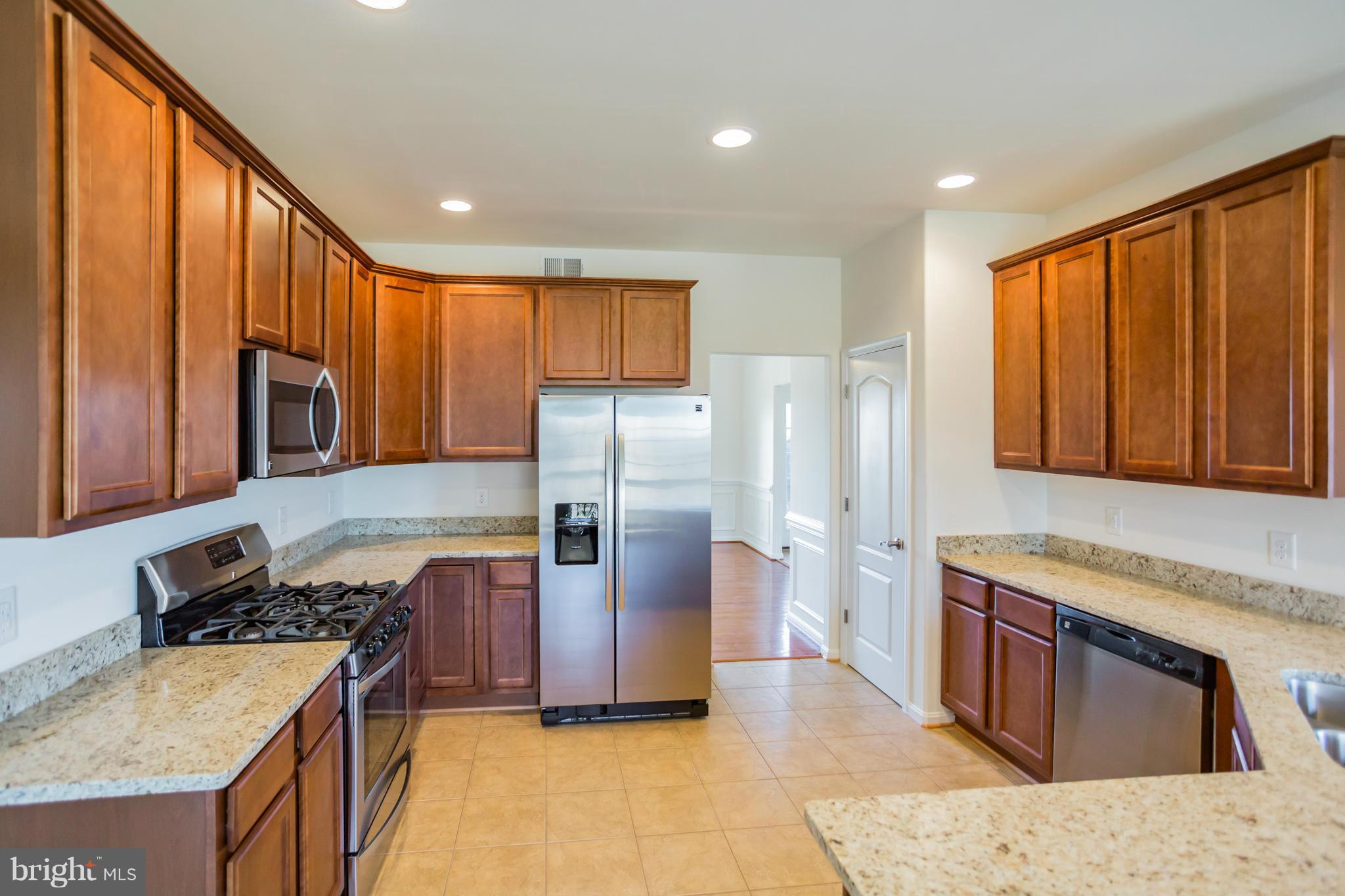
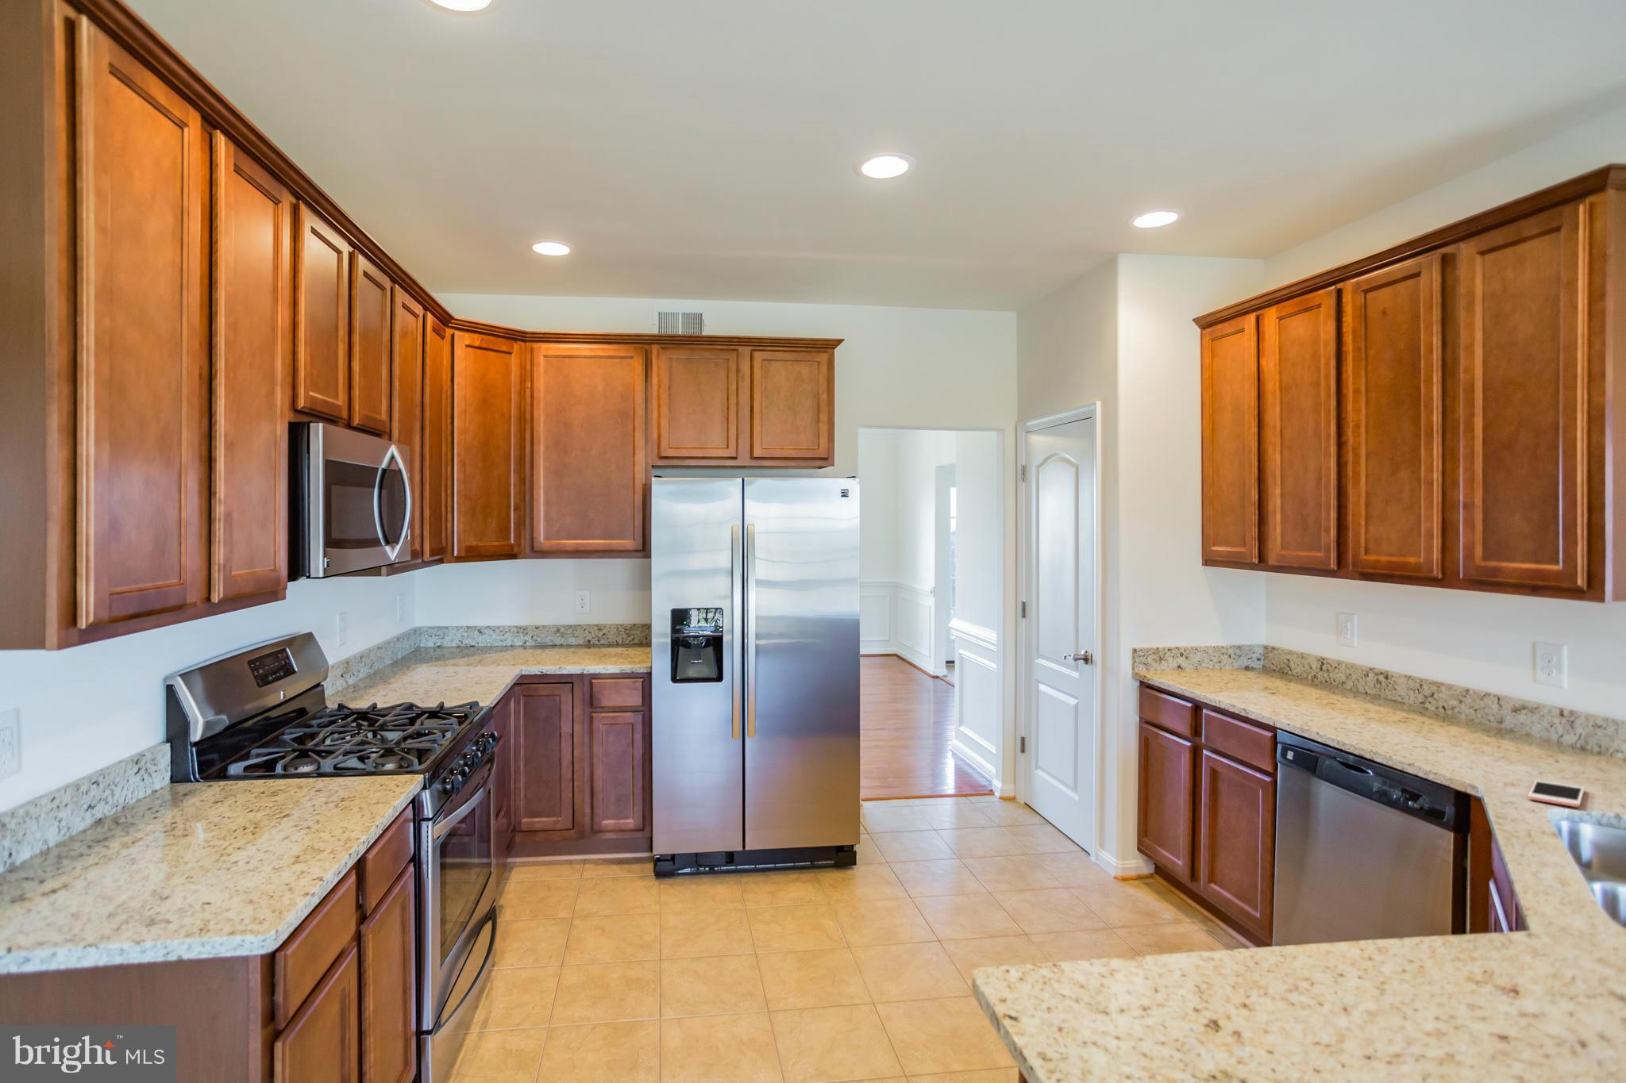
+ cell phone [1527,780,1586,807]
